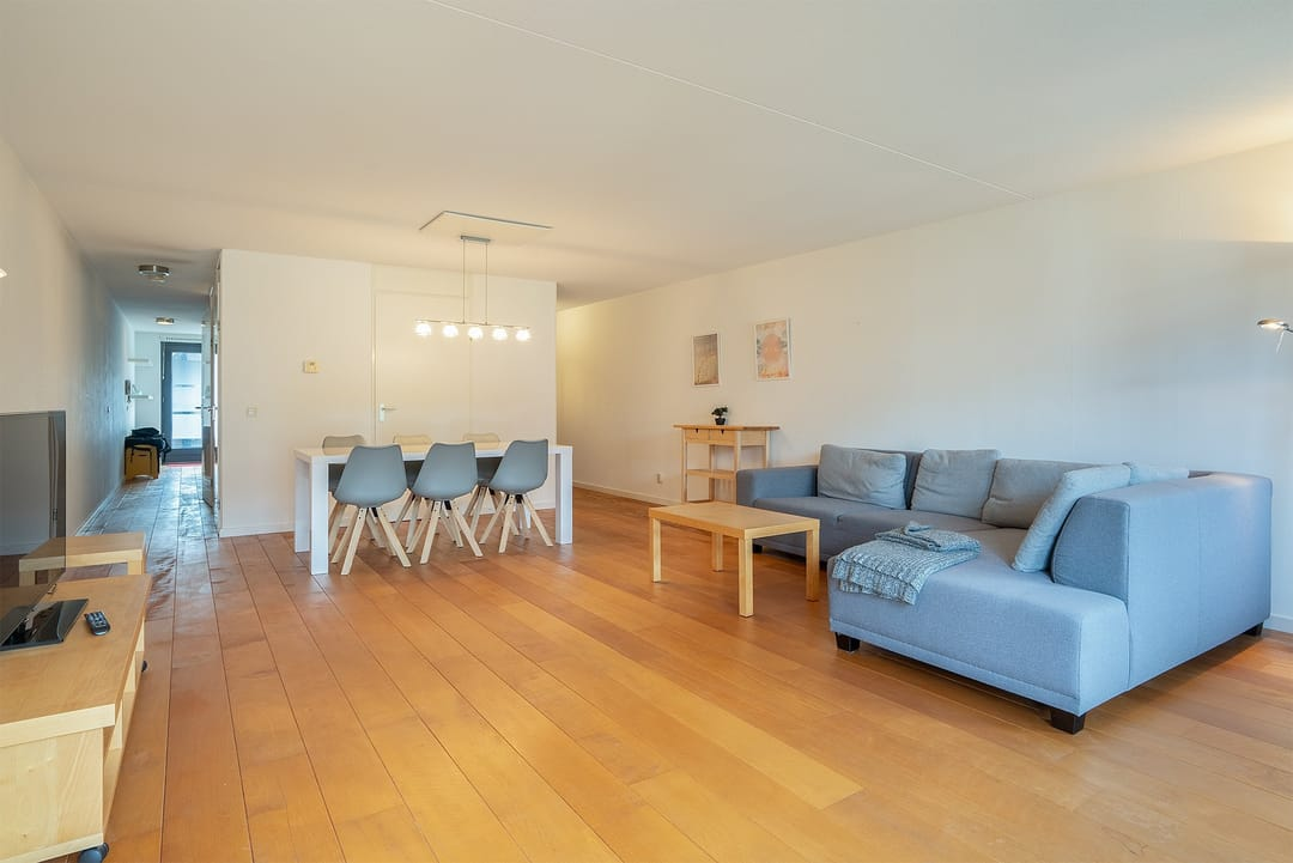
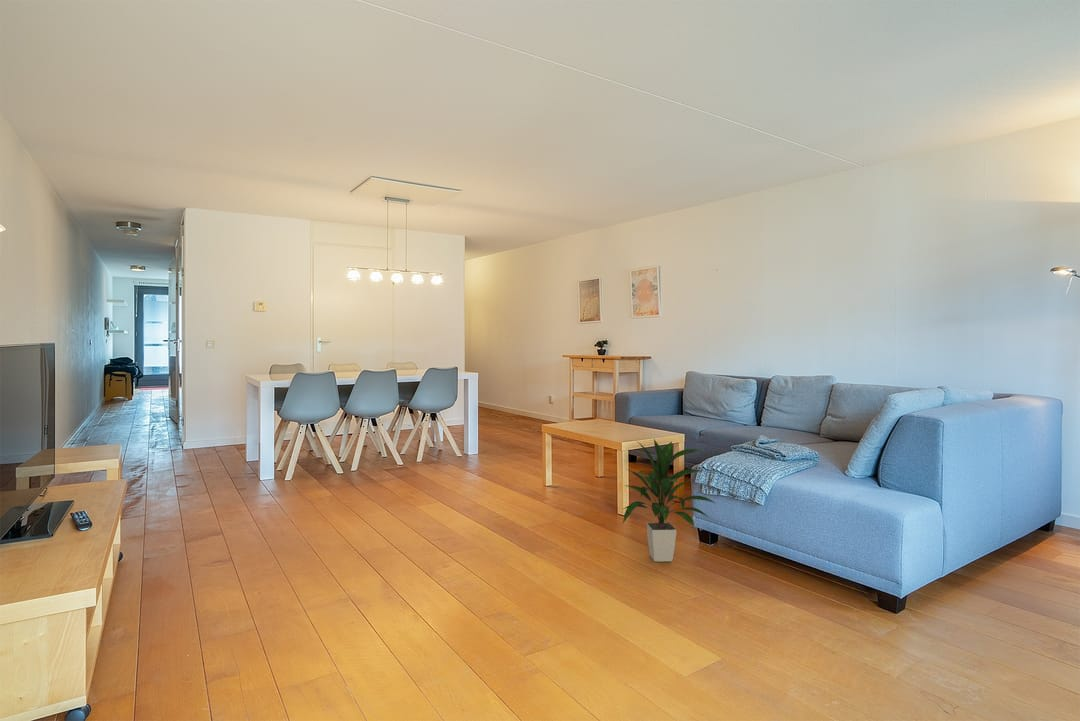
+ indoor plant [621,438,717,563]
